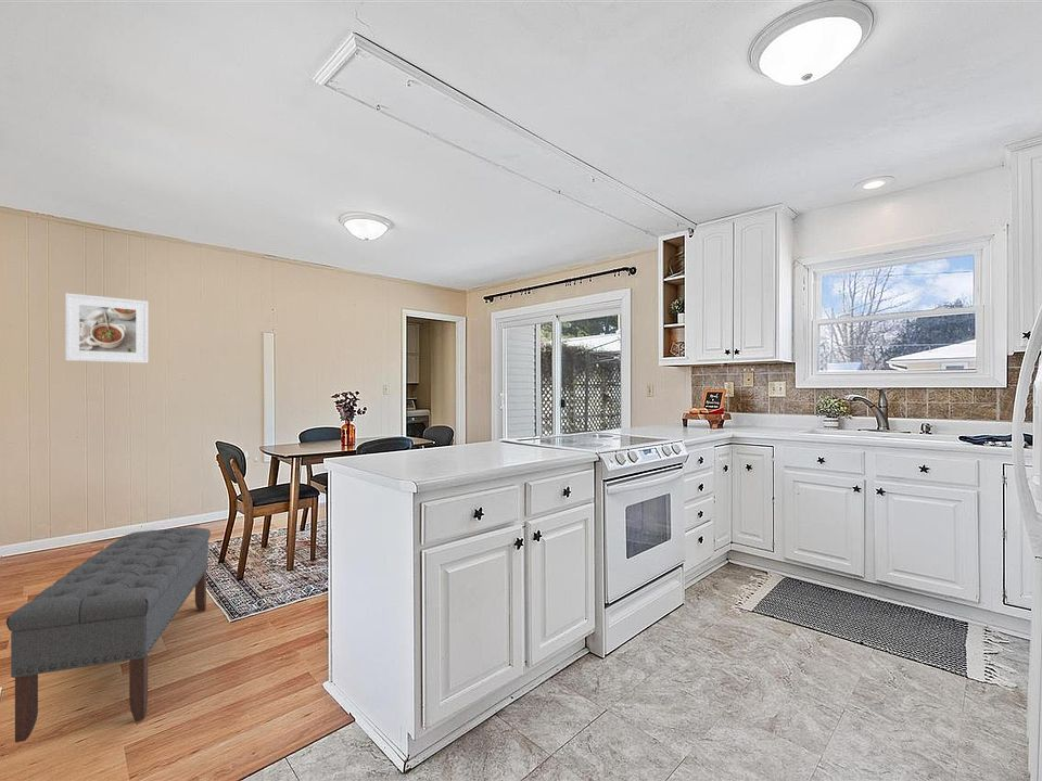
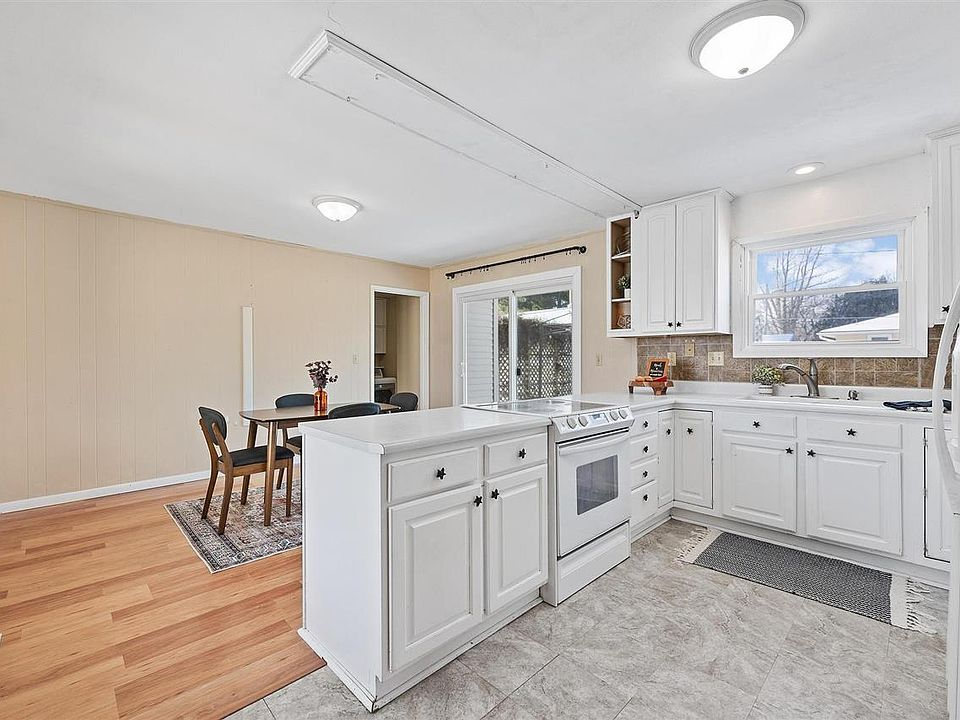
- bench [5,526,212,743]
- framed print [64,292,149,364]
